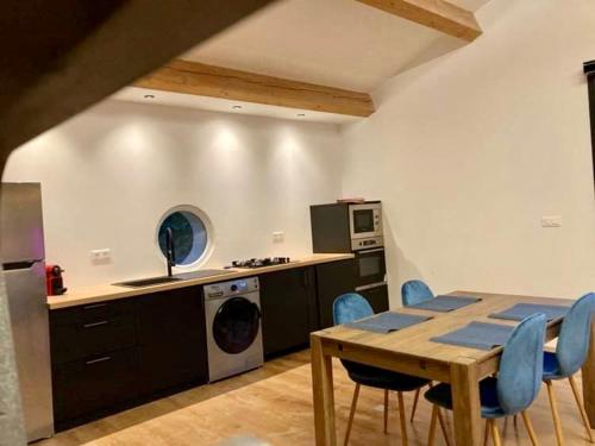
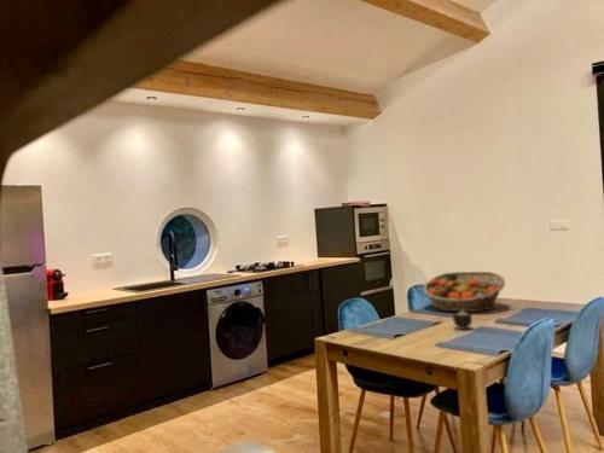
+ candle [452,310,474,331]
+ fruit basket [422,271,506,313]
